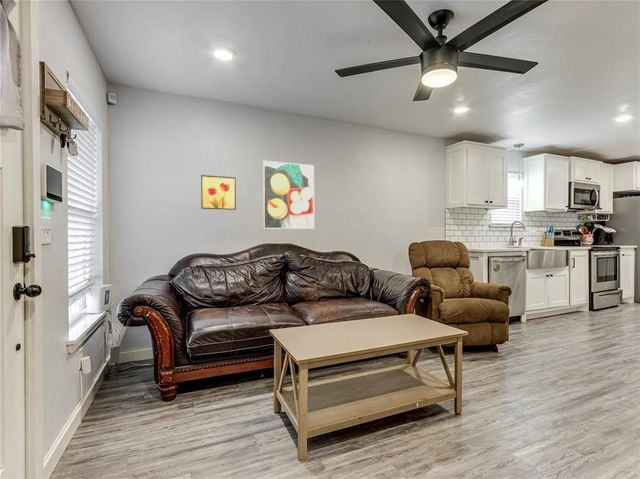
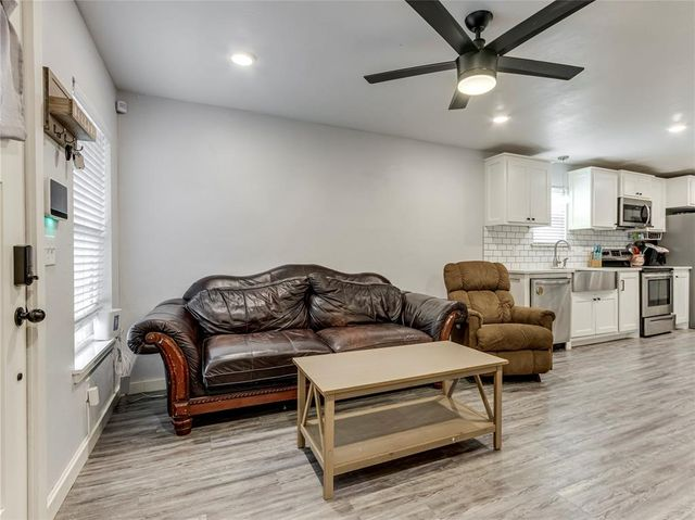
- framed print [262,160,315,230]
- wall art [200,174,237,211]
